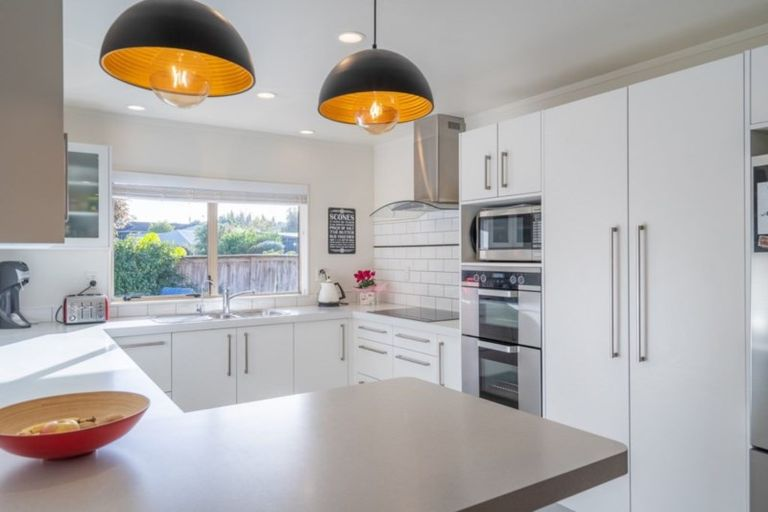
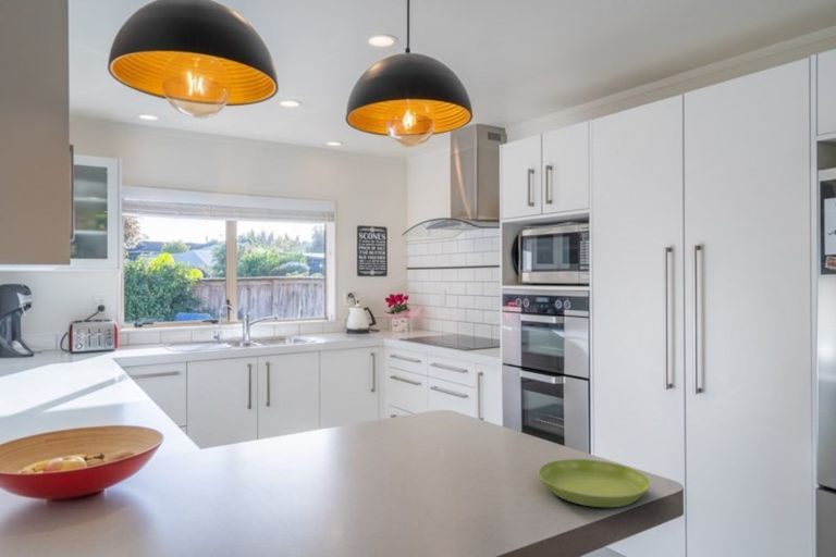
+ saucer [538,458,651,508]
